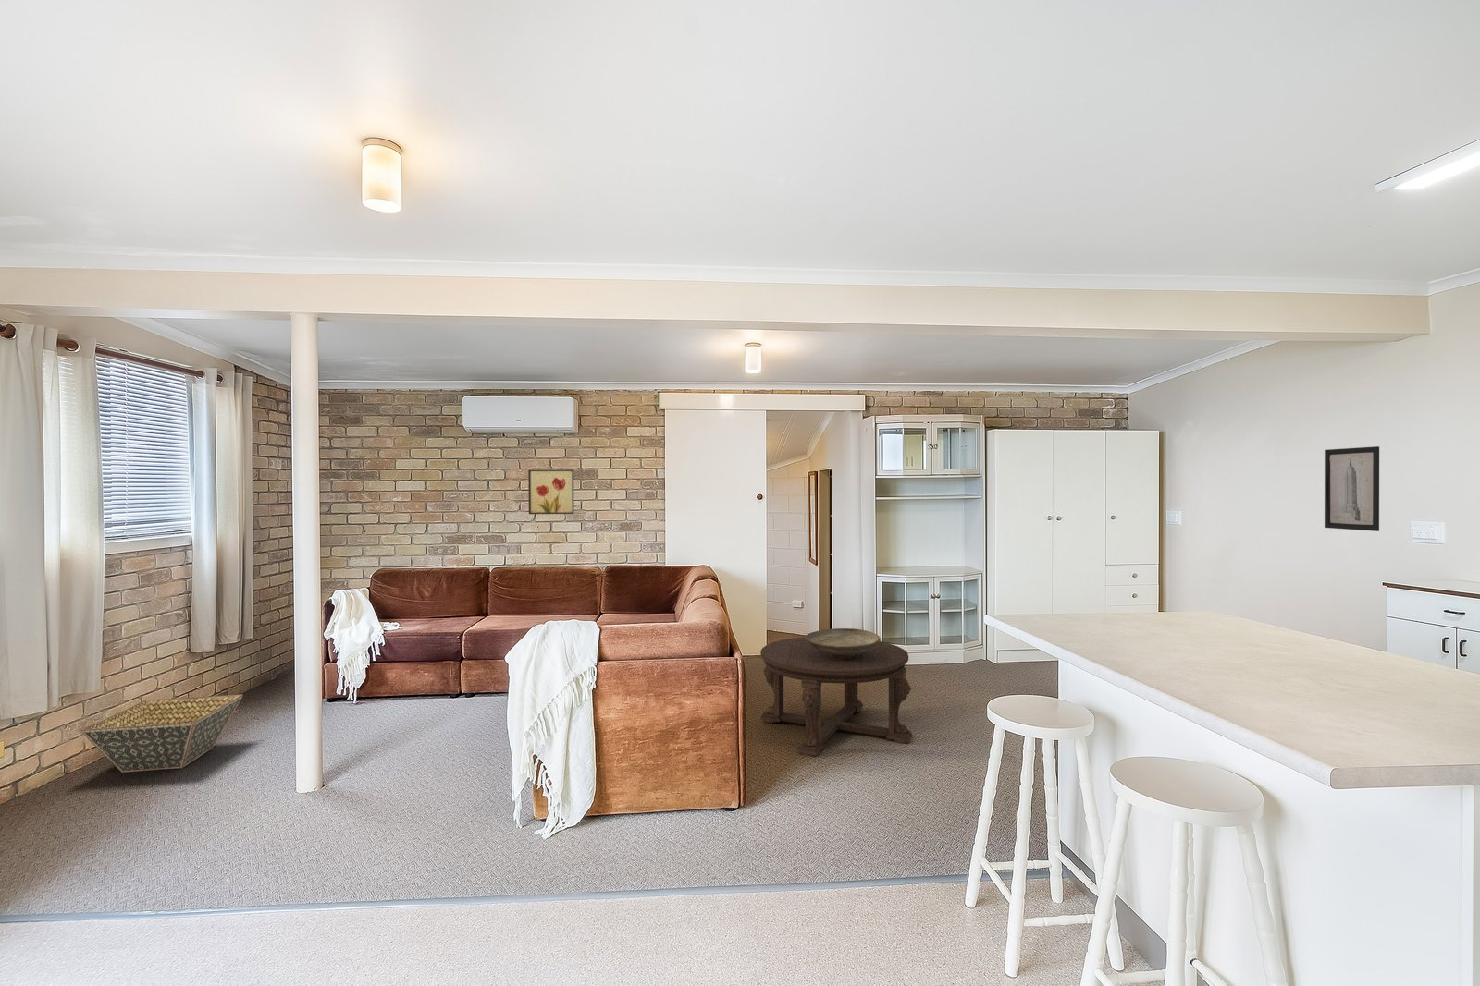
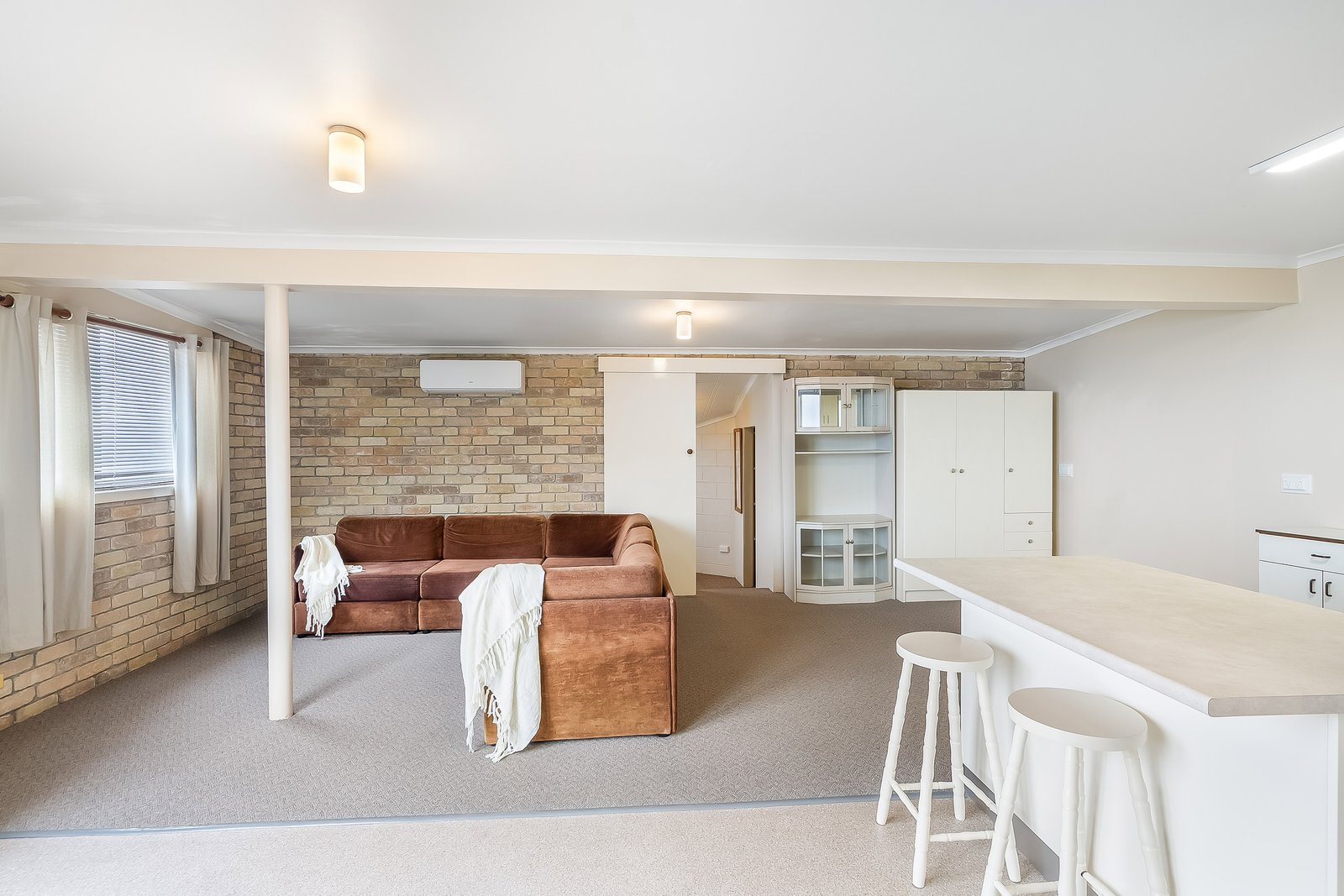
- coffee table [760,636,914,758]
- decorative bowl [805,627,882,659]
- basket [79,694,244,774]
- wall art [527,469,575,515]
- wall art [1324,446,1380,533]
